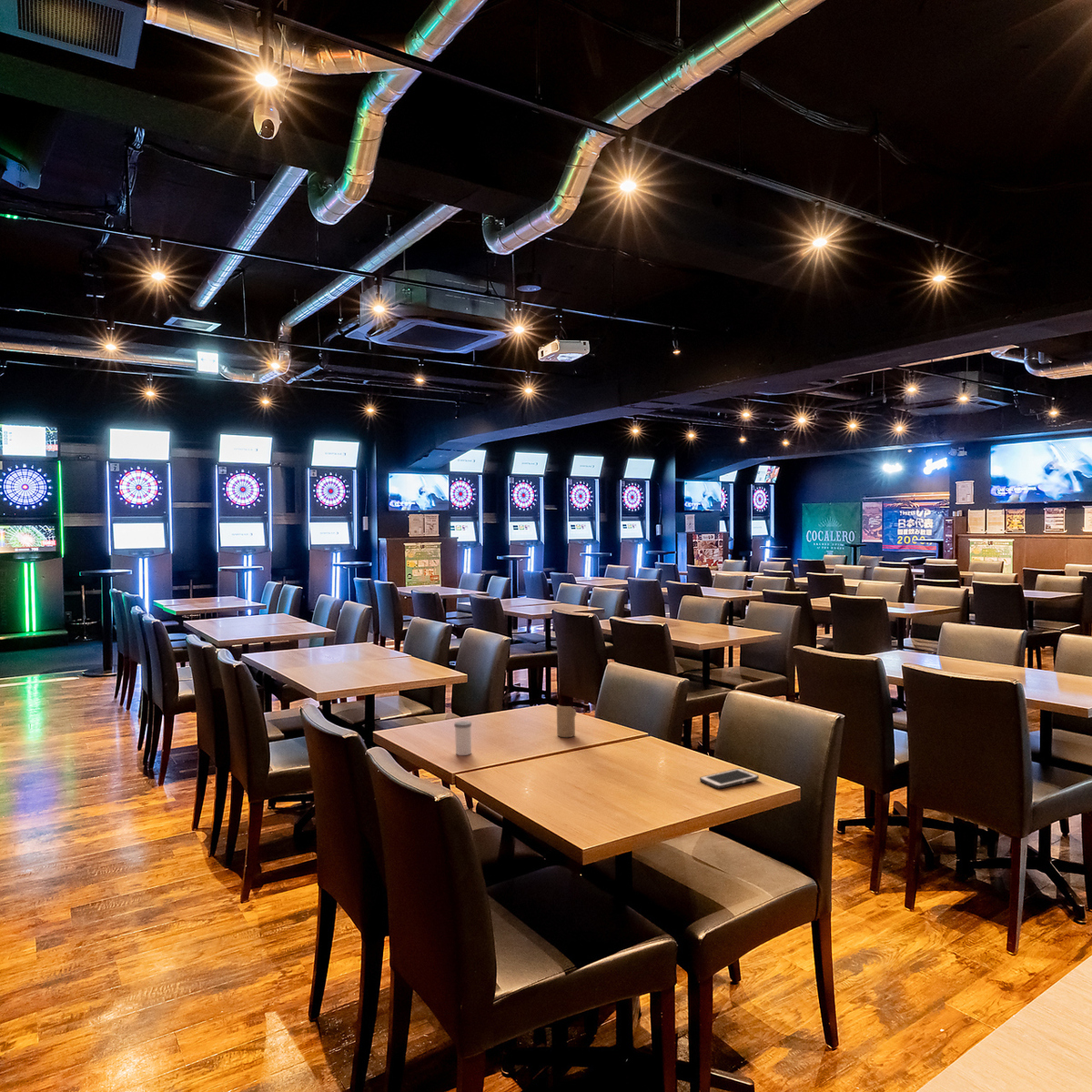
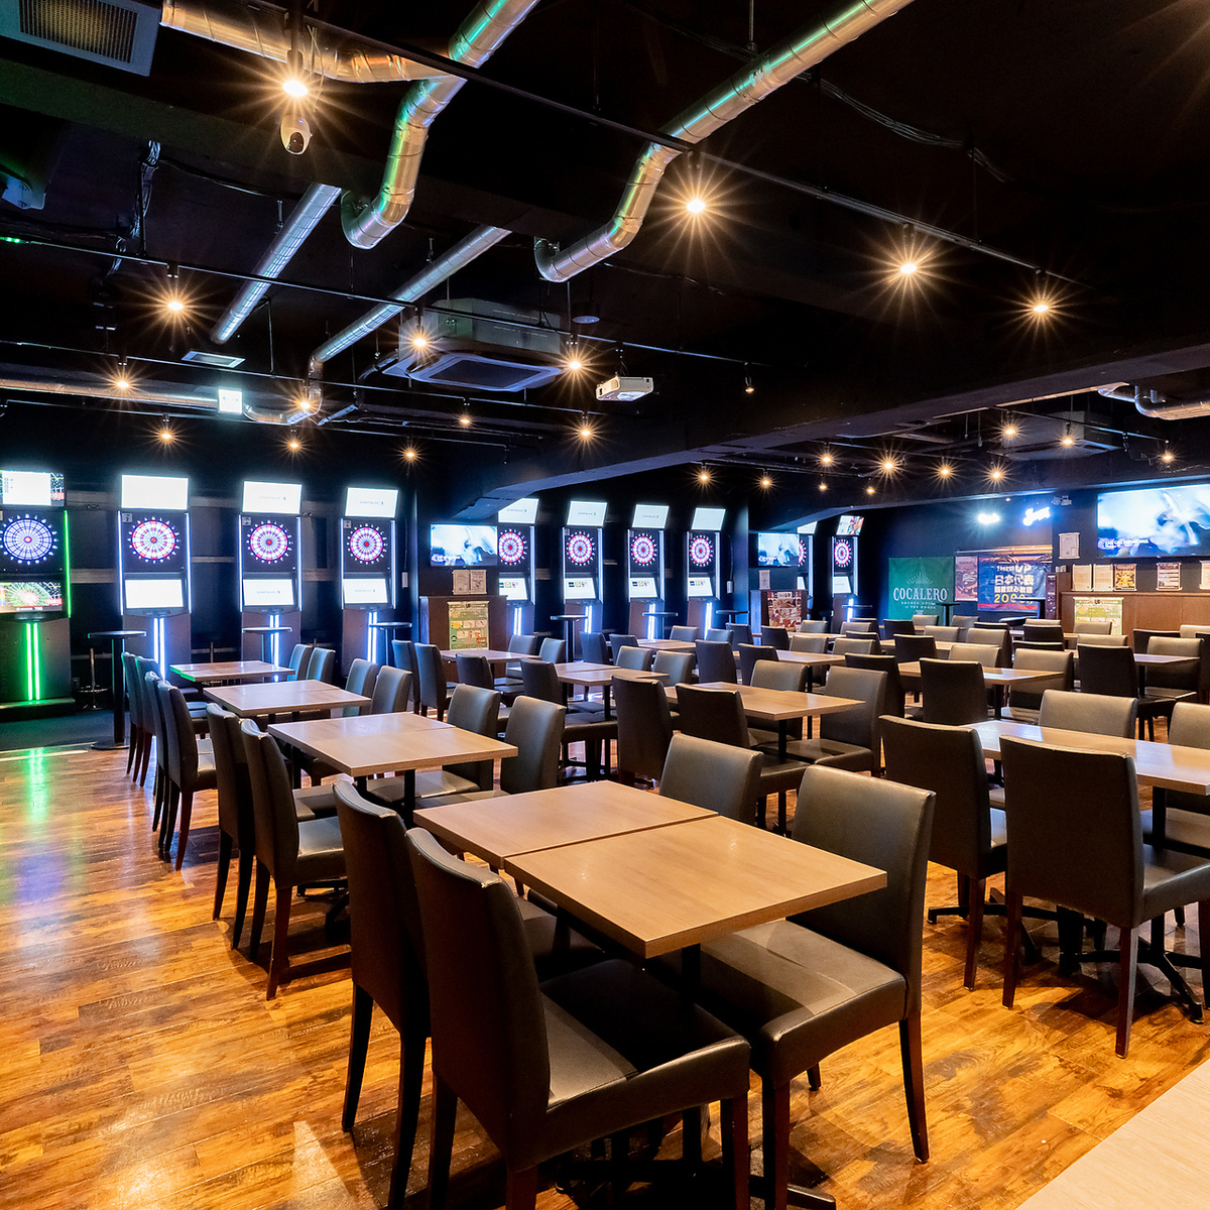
- salt shaker [453,720,472,756]
- cell phone [699,768,760,790]
- candle [556,704,577,738]
